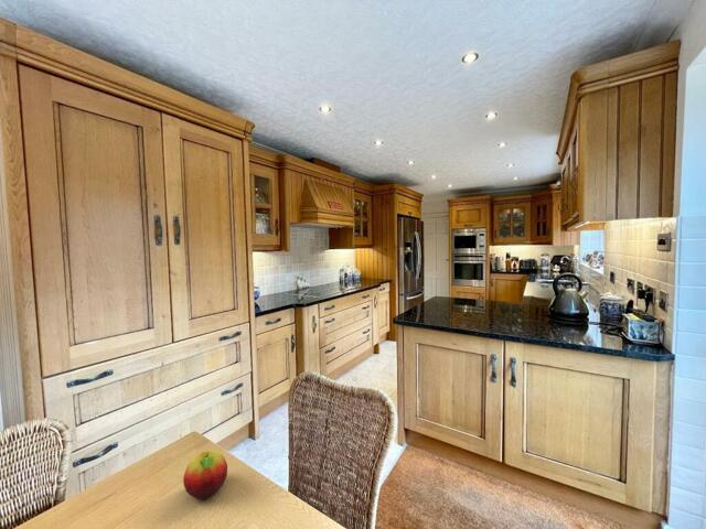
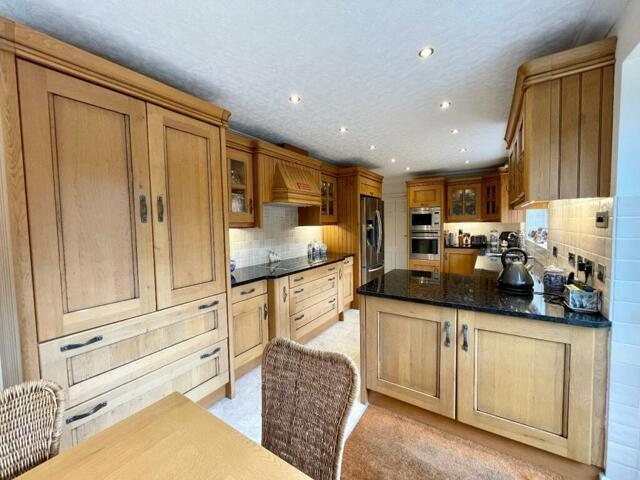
- fruit [182,450,228,499]
